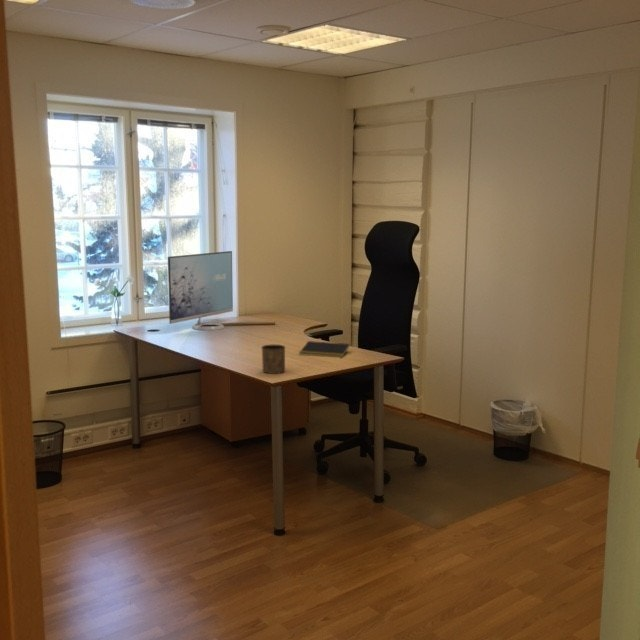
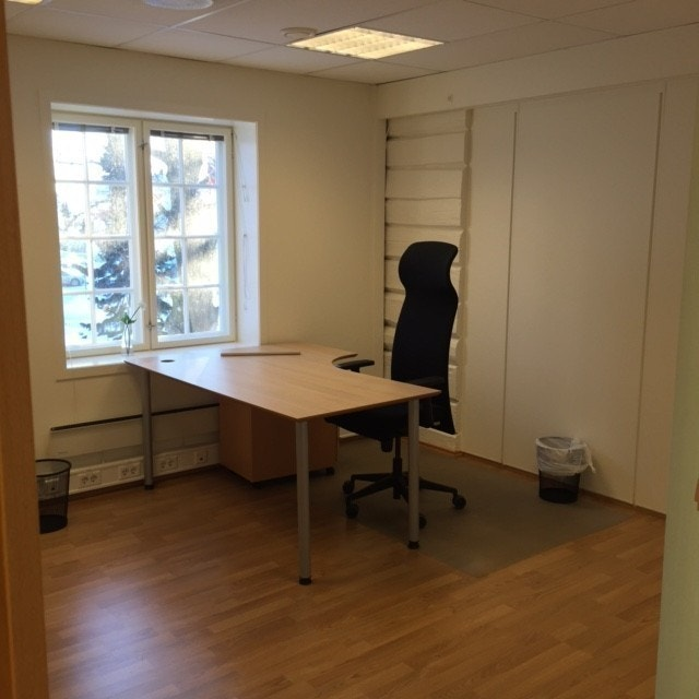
- notepad [298,340,350,359]
- monitor [167,250,234,331]
- cup [261,343,286,375]
